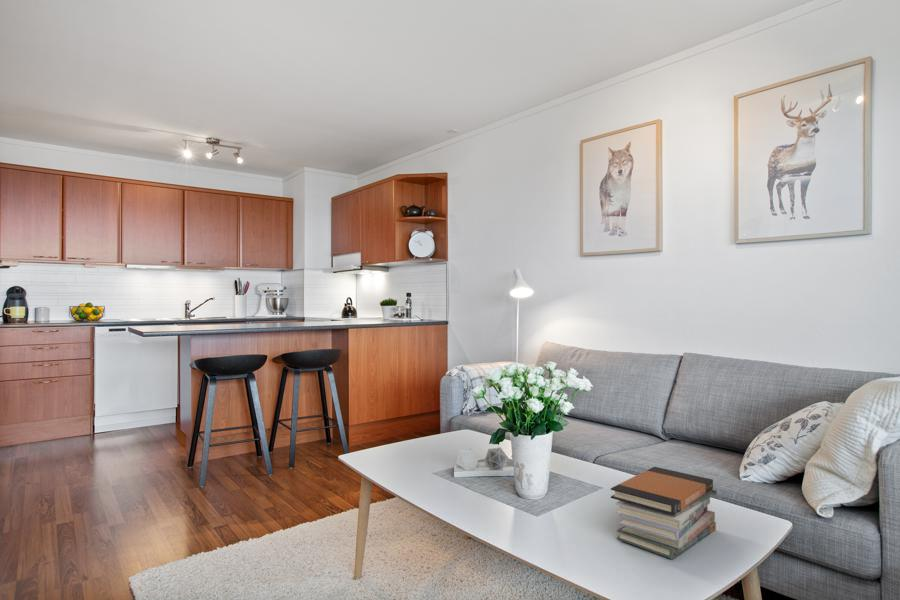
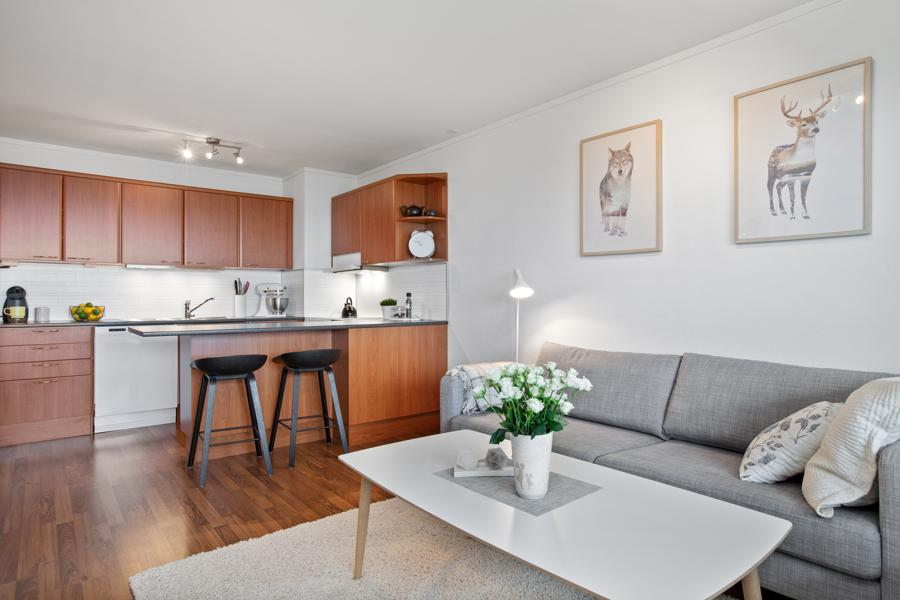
- book stack [610,466,718,560]
